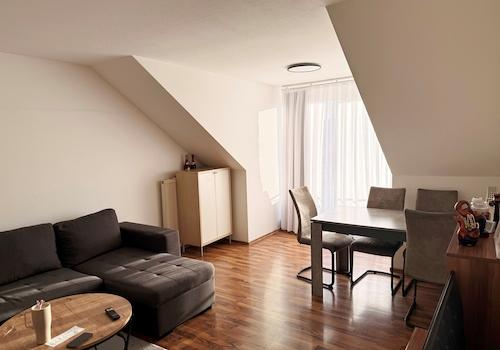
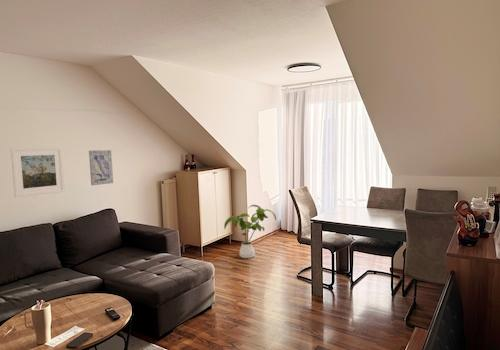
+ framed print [10,146,66,198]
+ wall art [88,149,114,186]
+ house plant [223,204,277,259]
